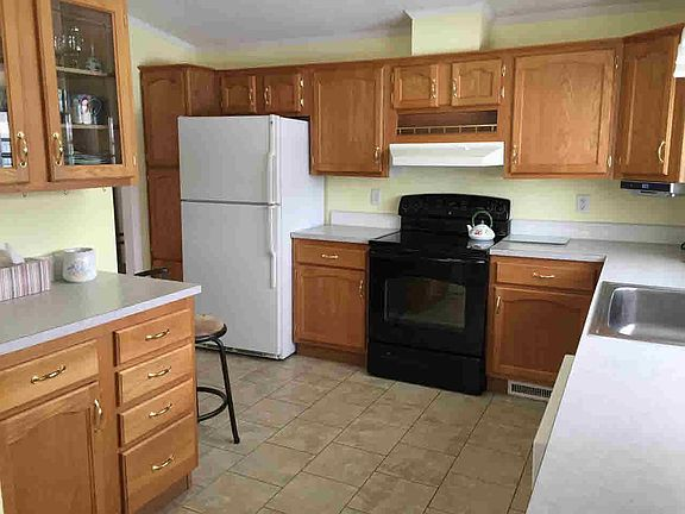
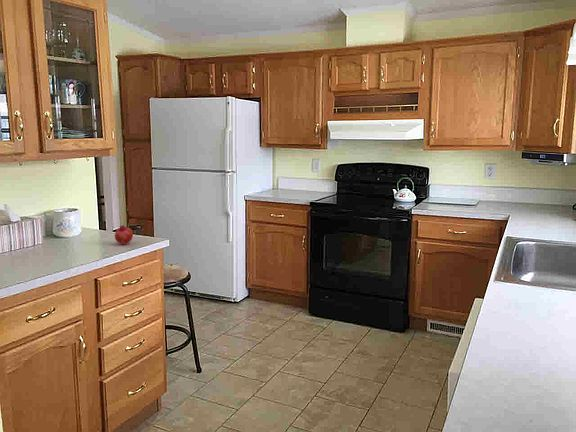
+ fruit [114,224,134,245]
